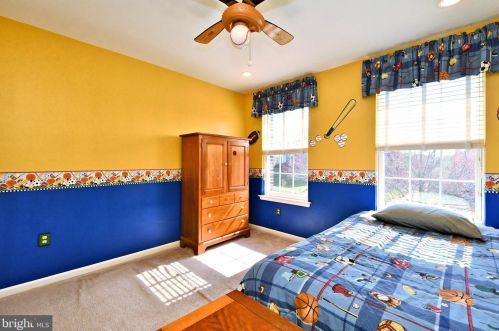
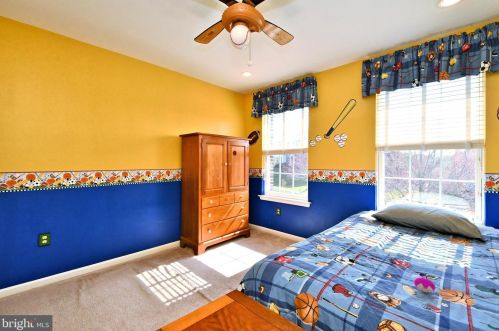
+ toy ball [413,276,436,294]
